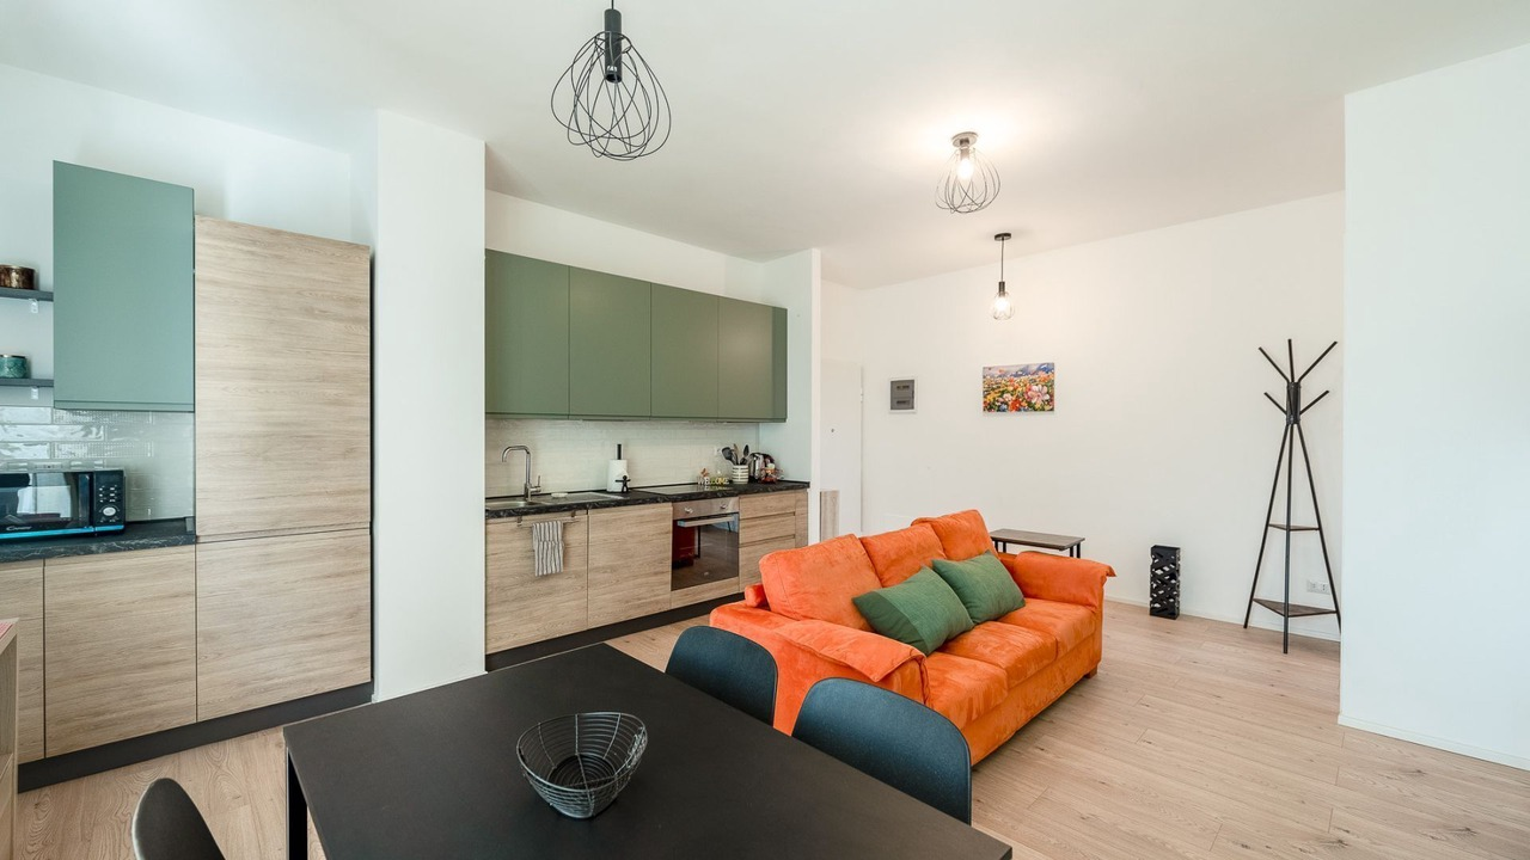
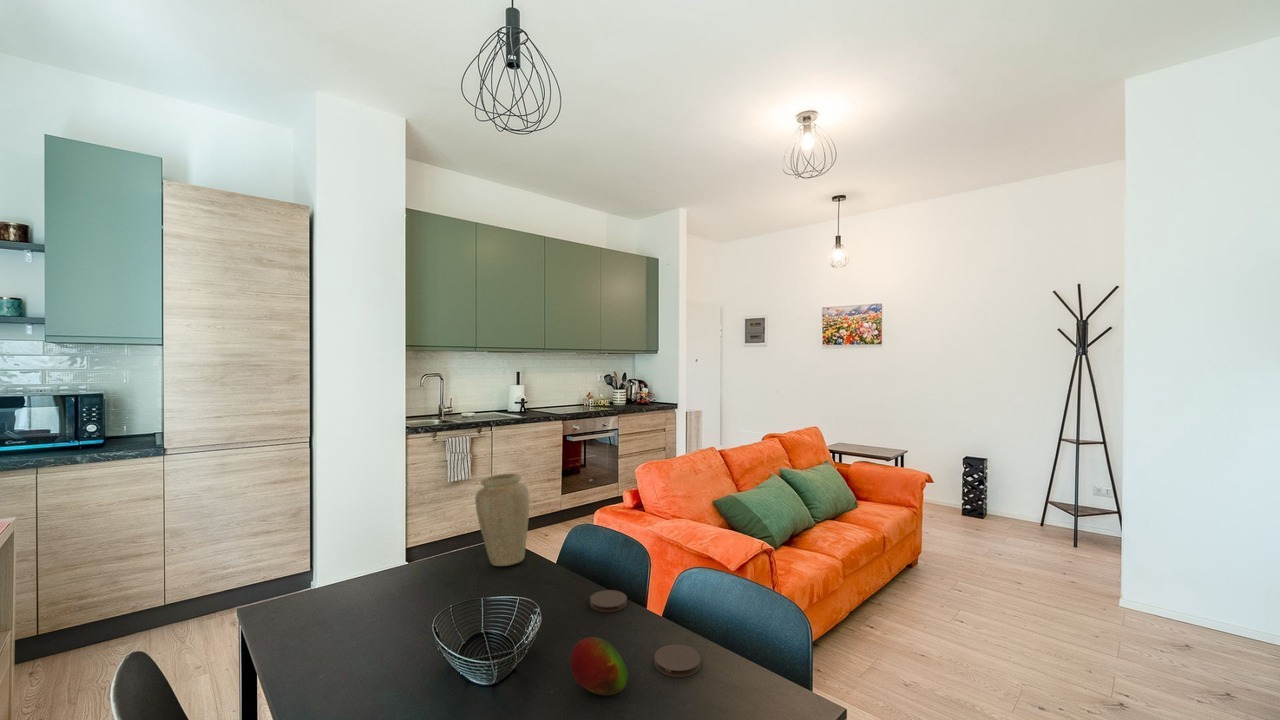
+ coaster [589,589,628,613]
+ fruit [569,636,629,696]
+ coaster [653,644,702,678]
+ vase [474,473,530,567]
